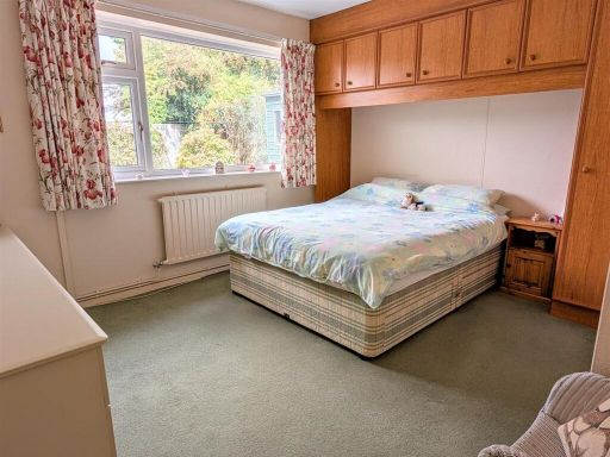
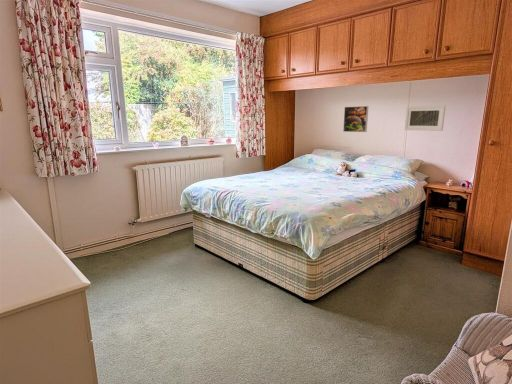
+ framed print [403,104,447,132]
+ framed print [342,105,369,133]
